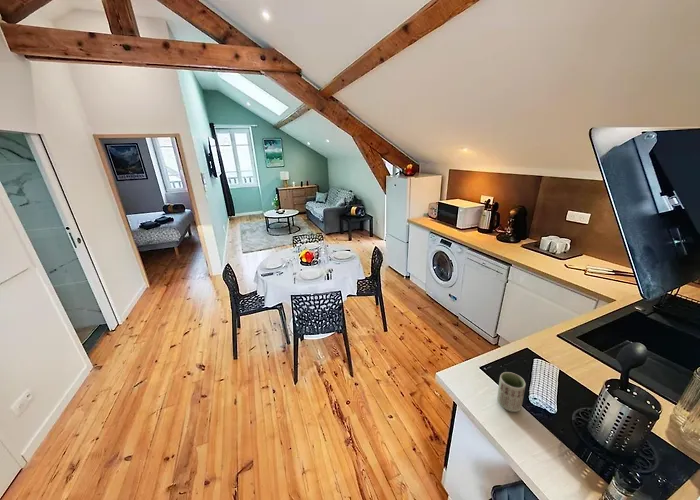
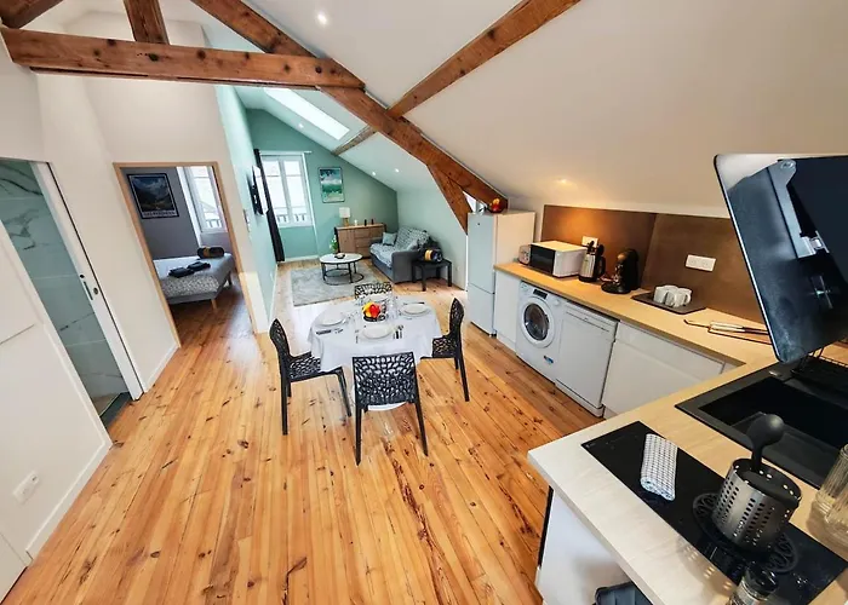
- cup [496,371,527,413]
